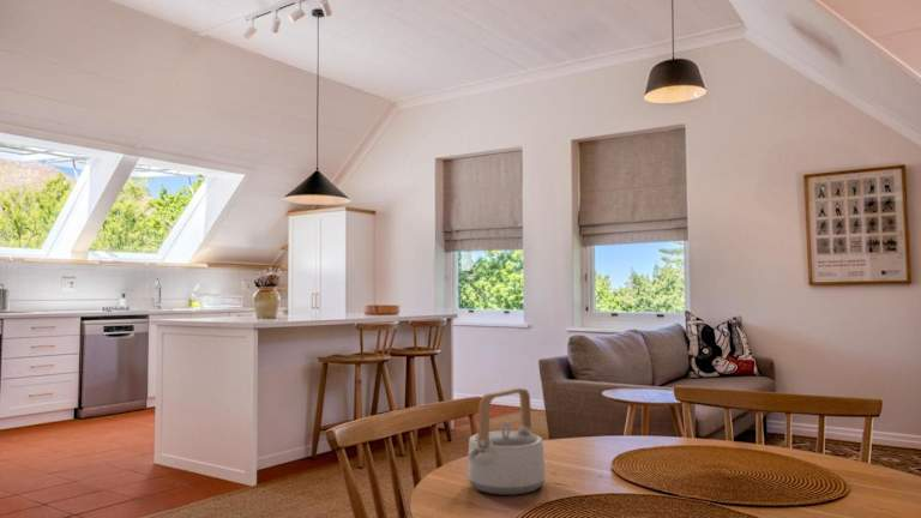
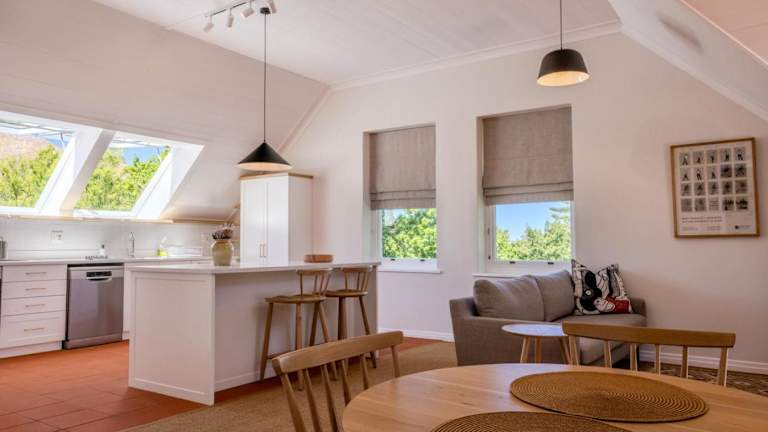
- teapot [466,387,547,496]
